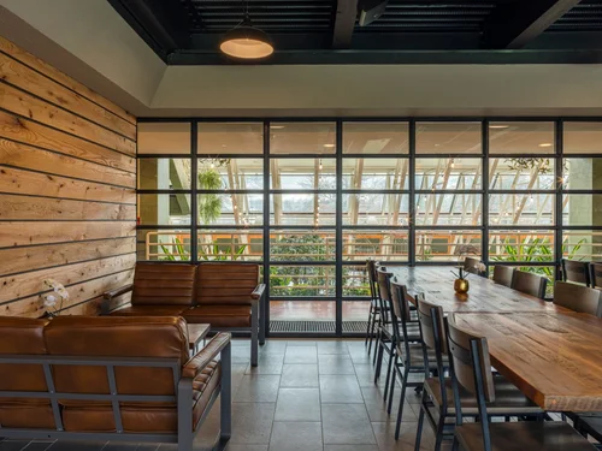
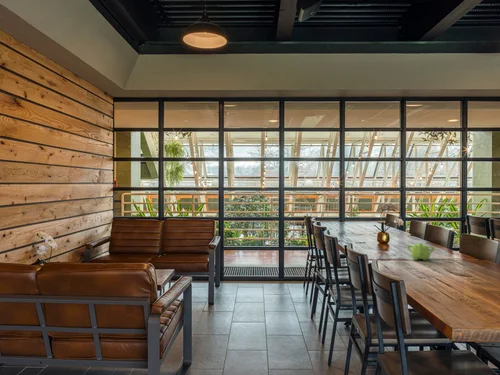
+ teapot [406,242,435,261]
